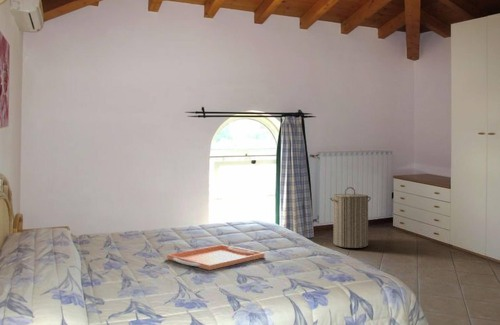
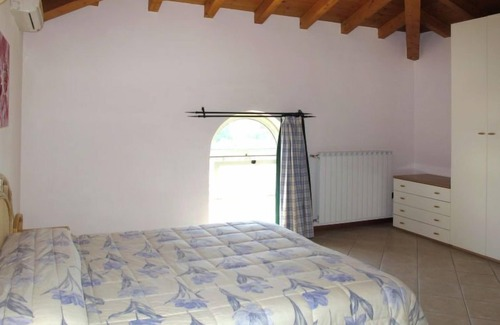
- laundry hamper [329,186,372,249]
- serving tray [166,244,266,271]
